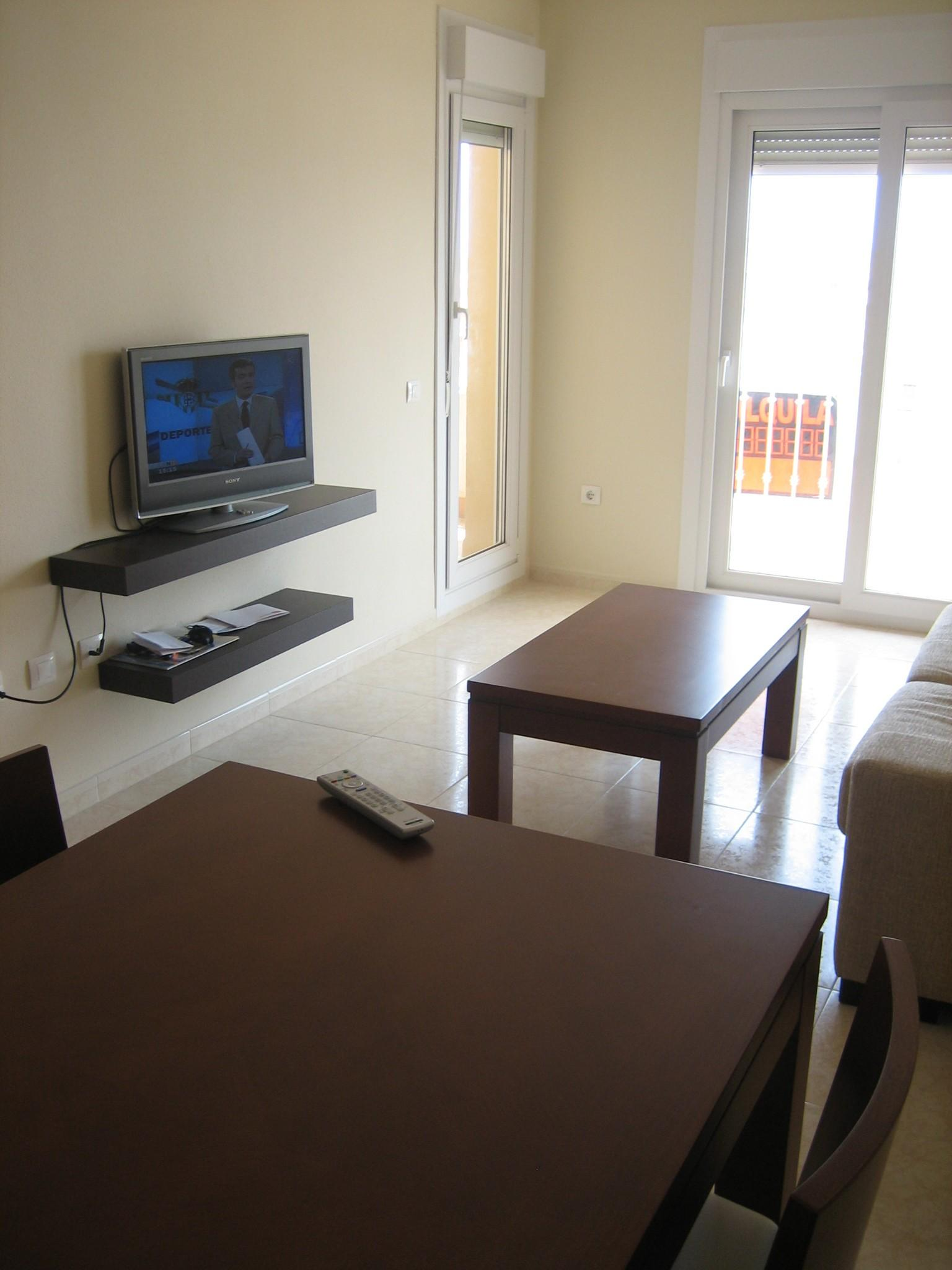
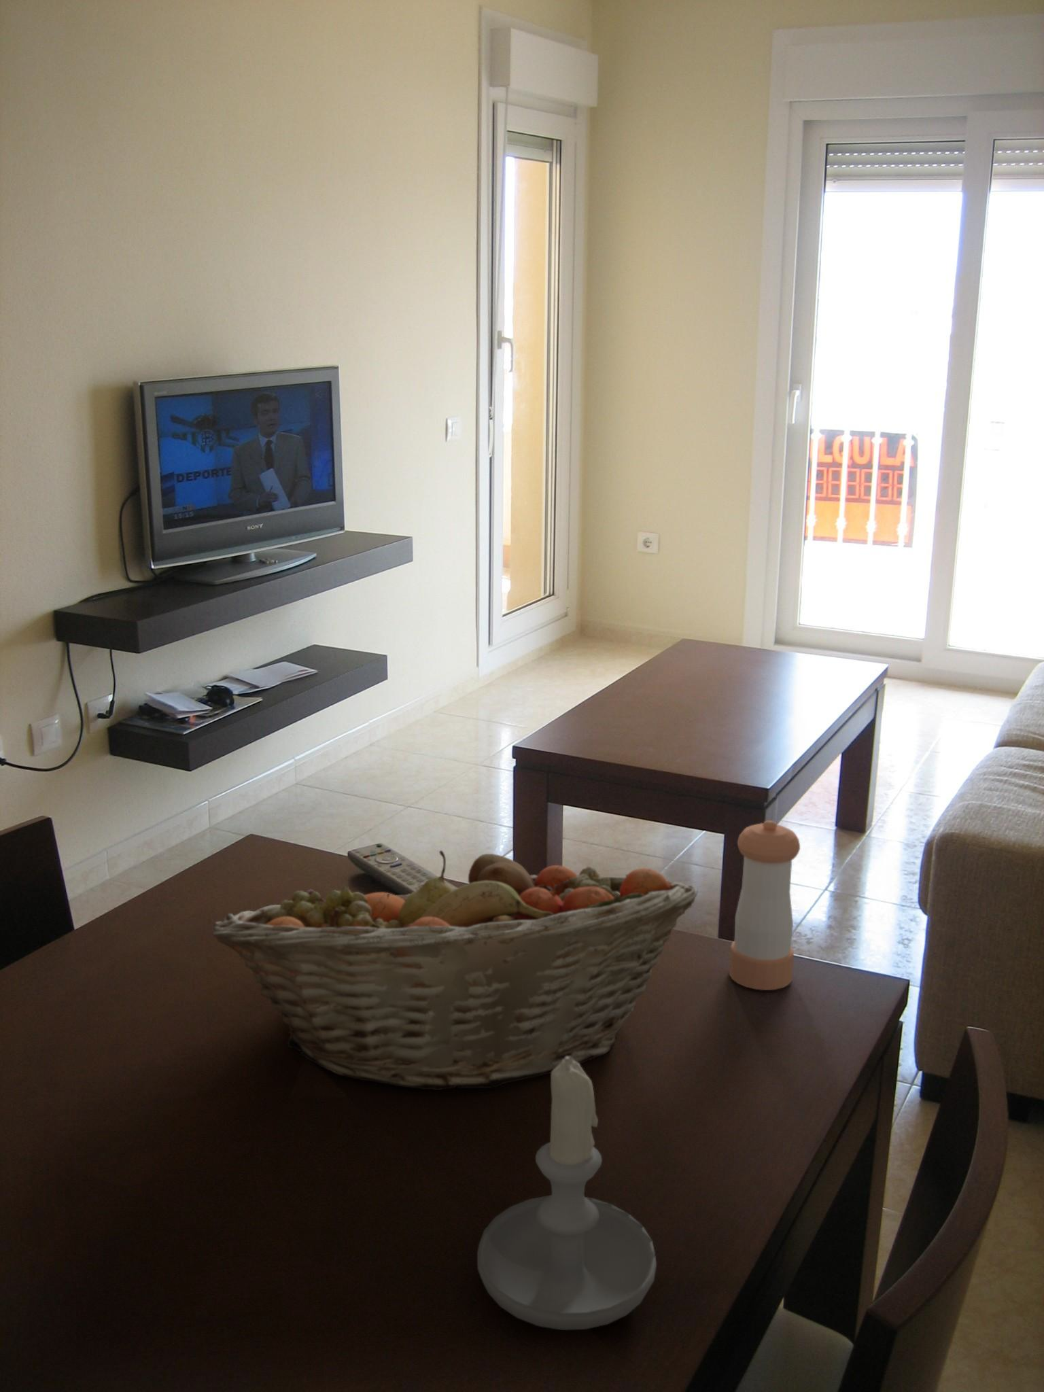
+ candle [476,1057,657,1331]
+ pepper shaker [728,820,801,991]
+ fruit basket [212,849,699,1091]
